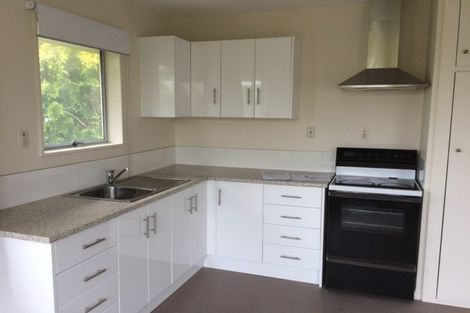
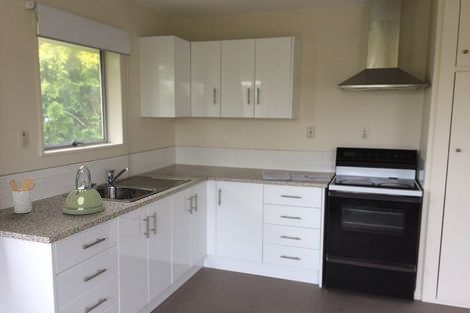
+ kettle [62,165,106,216]
+ utensil holder [9,177,37,214]
